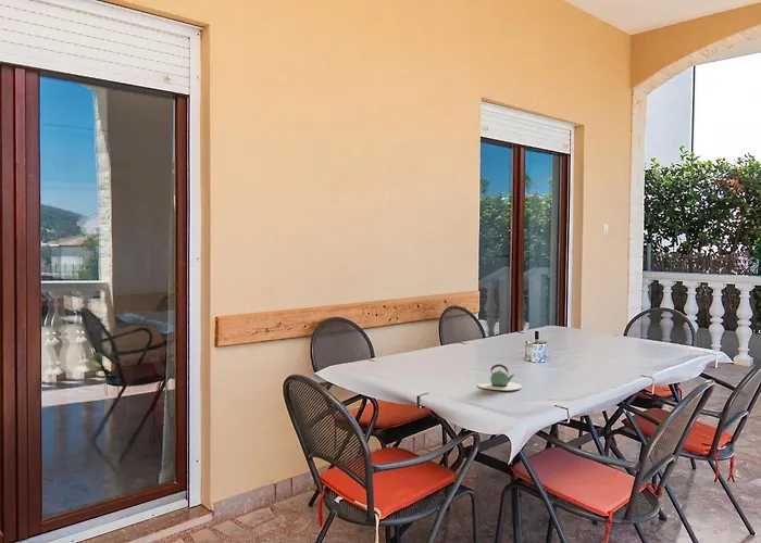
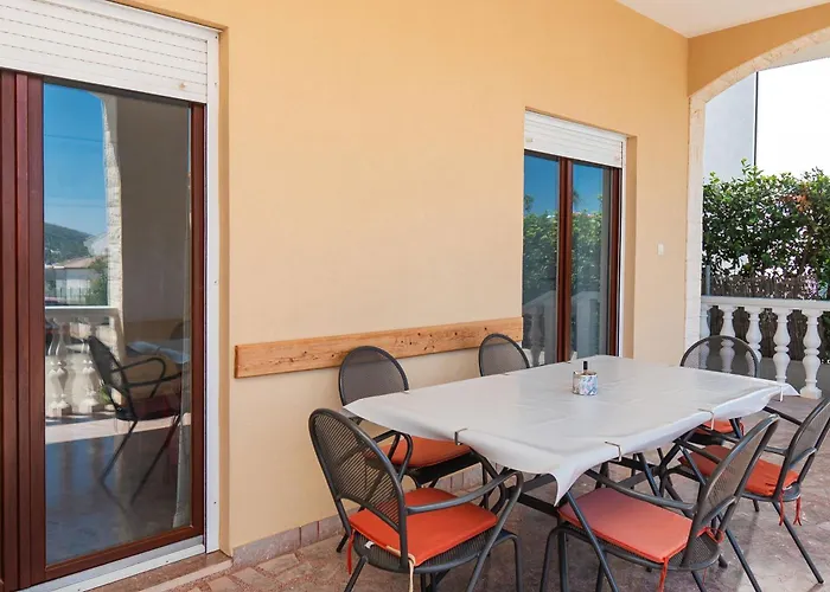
- teapot [476,363,523,391]
